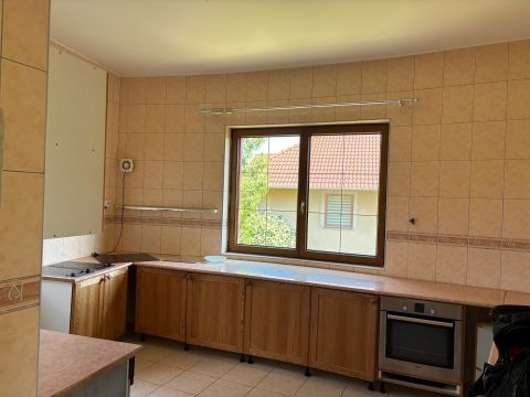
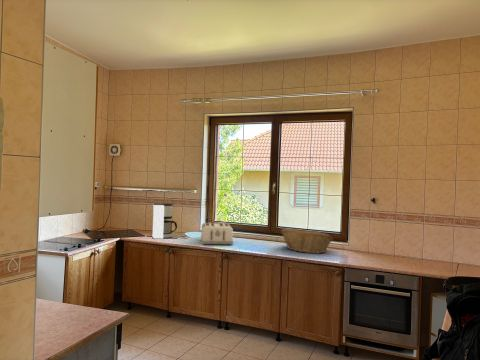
+ coffee maker [151,202,178,240]
+ toaster [200,222,234,246]
+ fruit basket [279,228,334,255]
